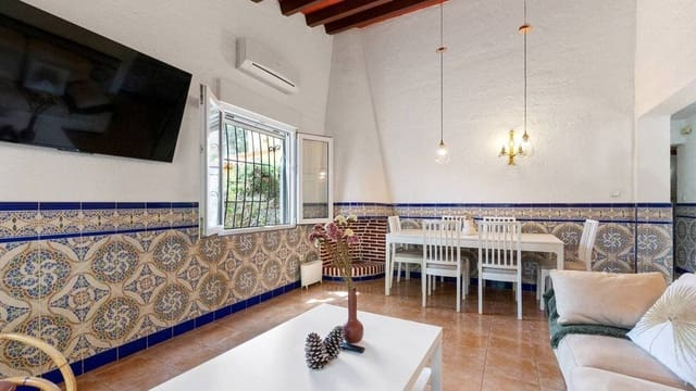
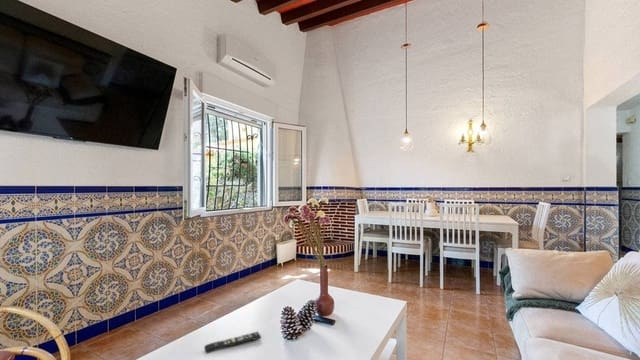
+ remote control [203,331,262,355]
